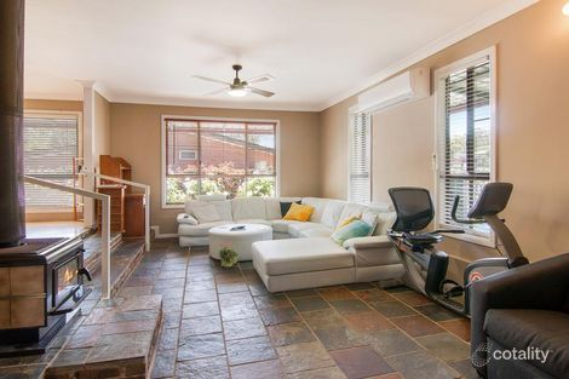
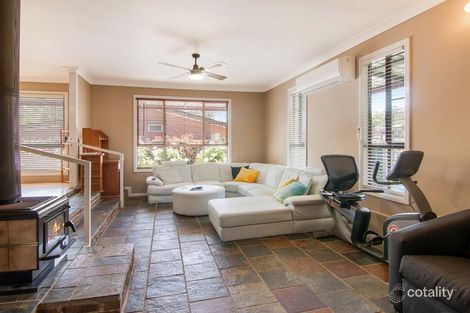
- potted plant [217,242,241,268]
